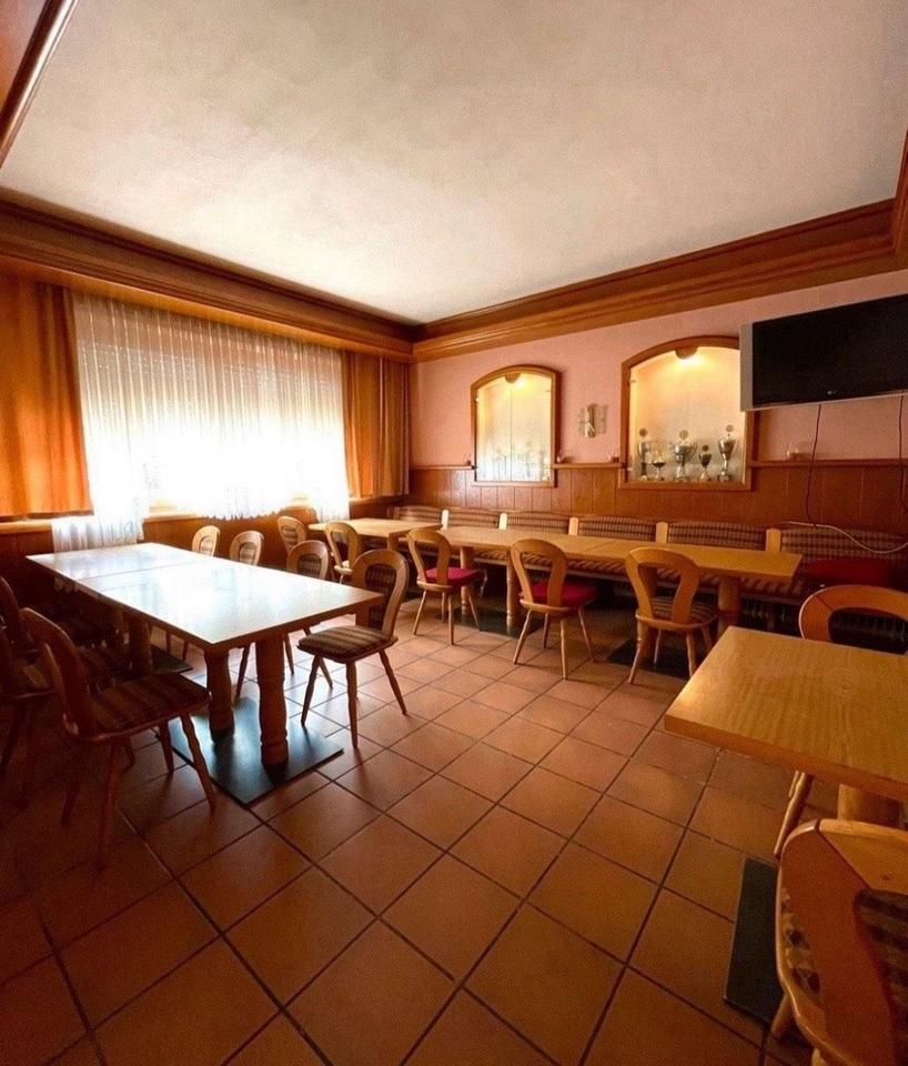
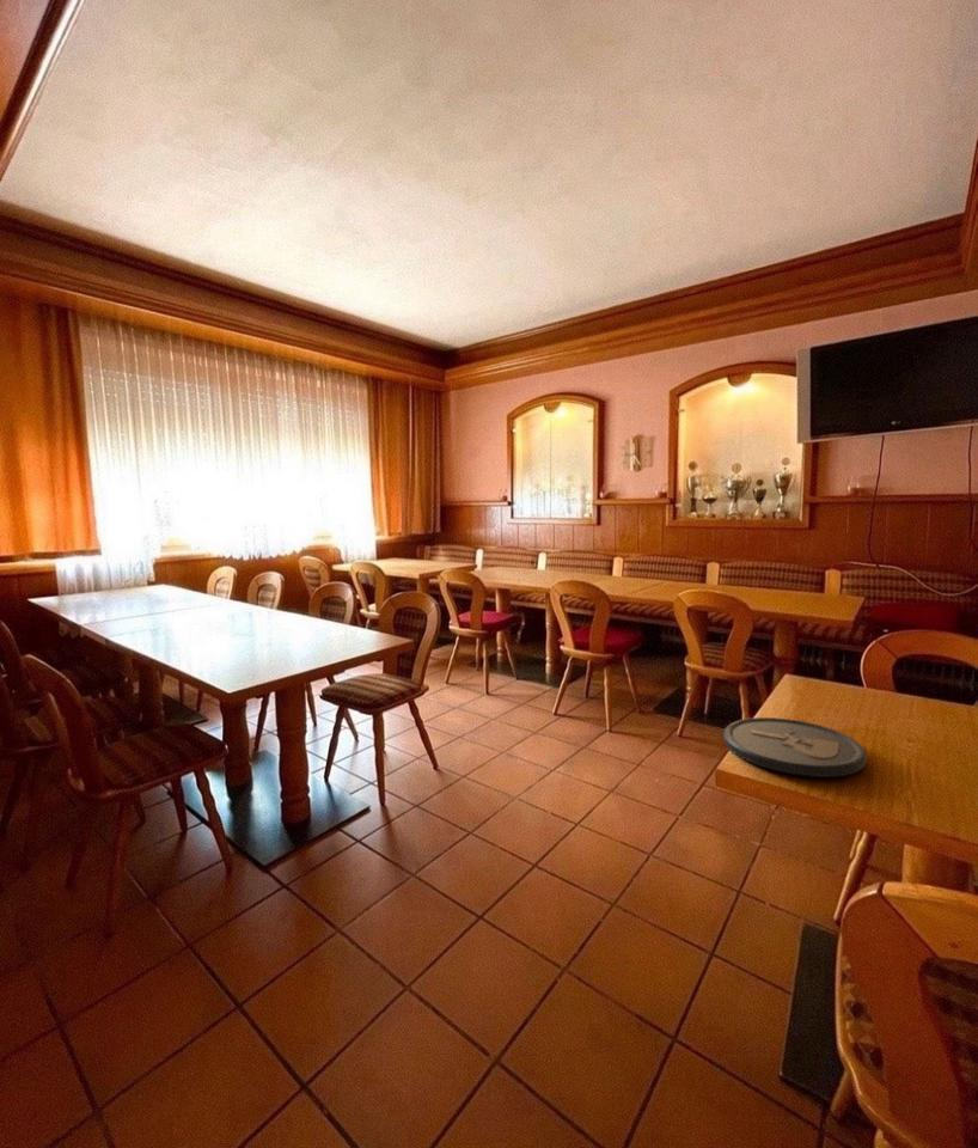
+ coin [722,716,868,778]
